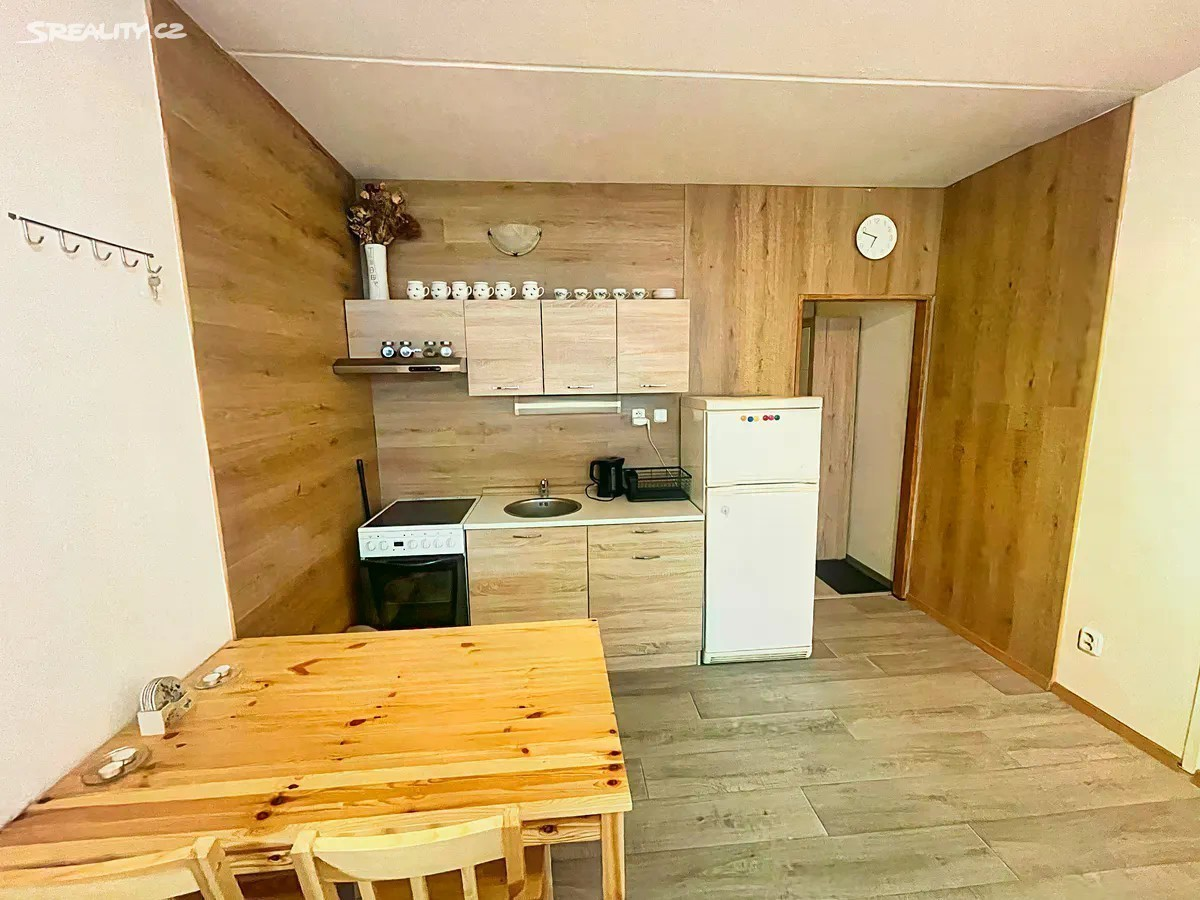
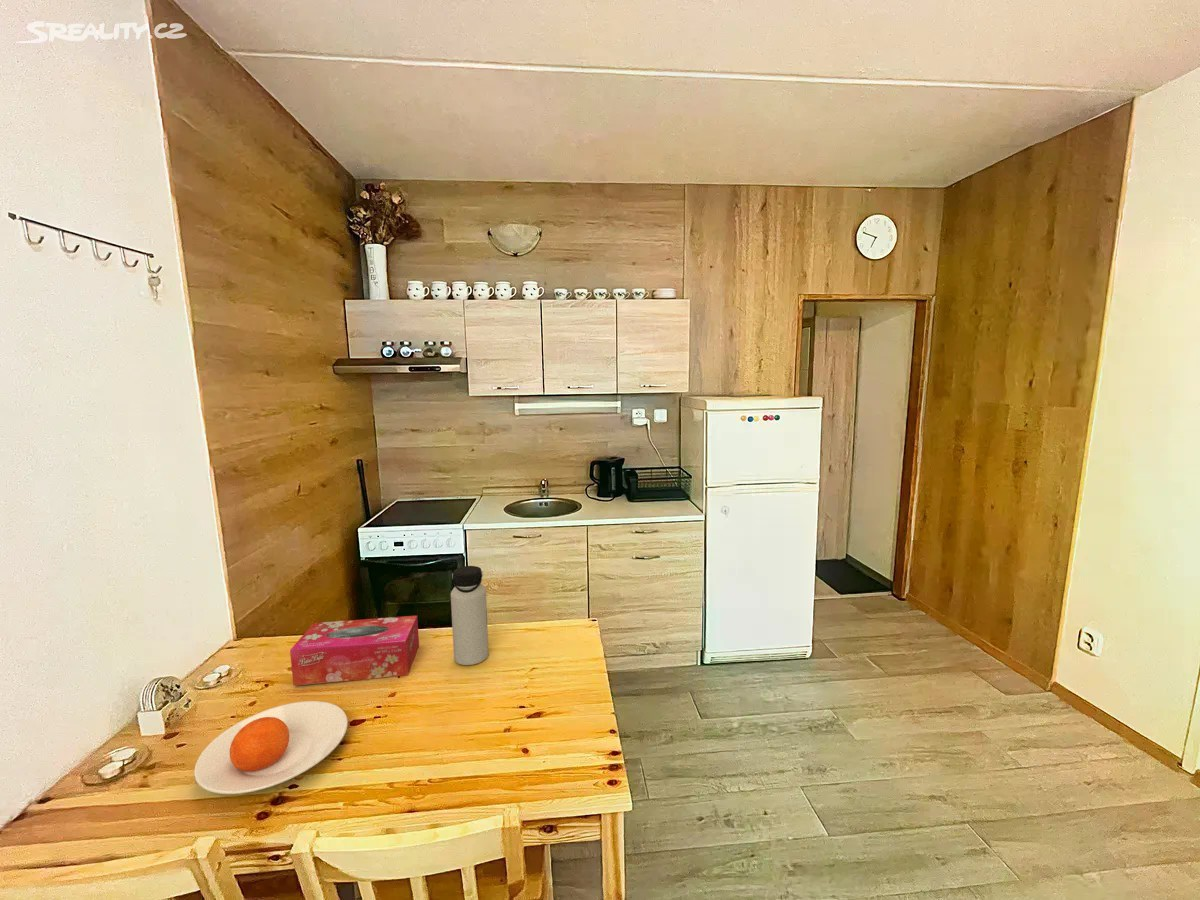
+ plate [193,700,349,795]
+ water bottle [450,565,490,666]
+ tissue box [289,615,420,687]
